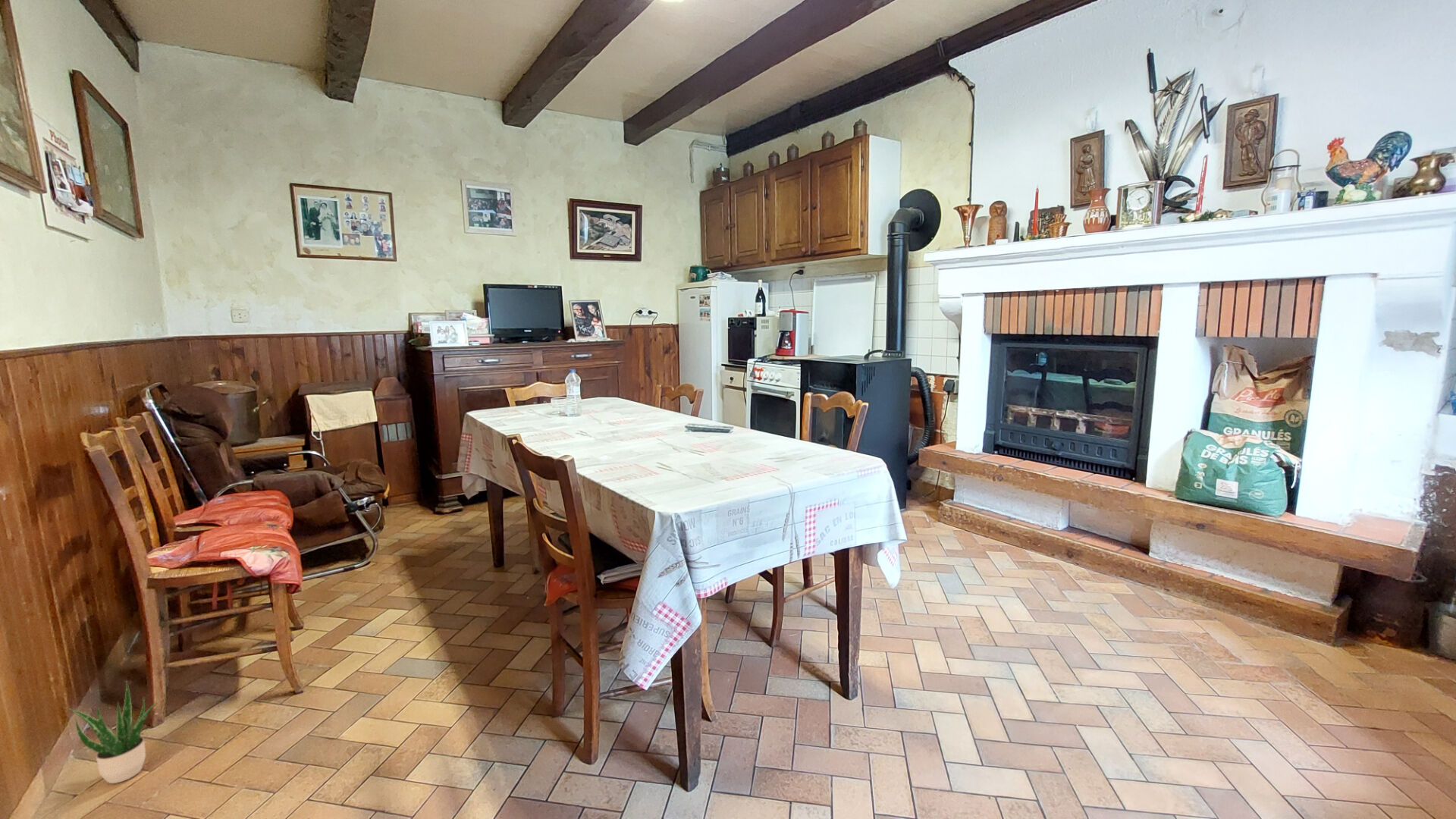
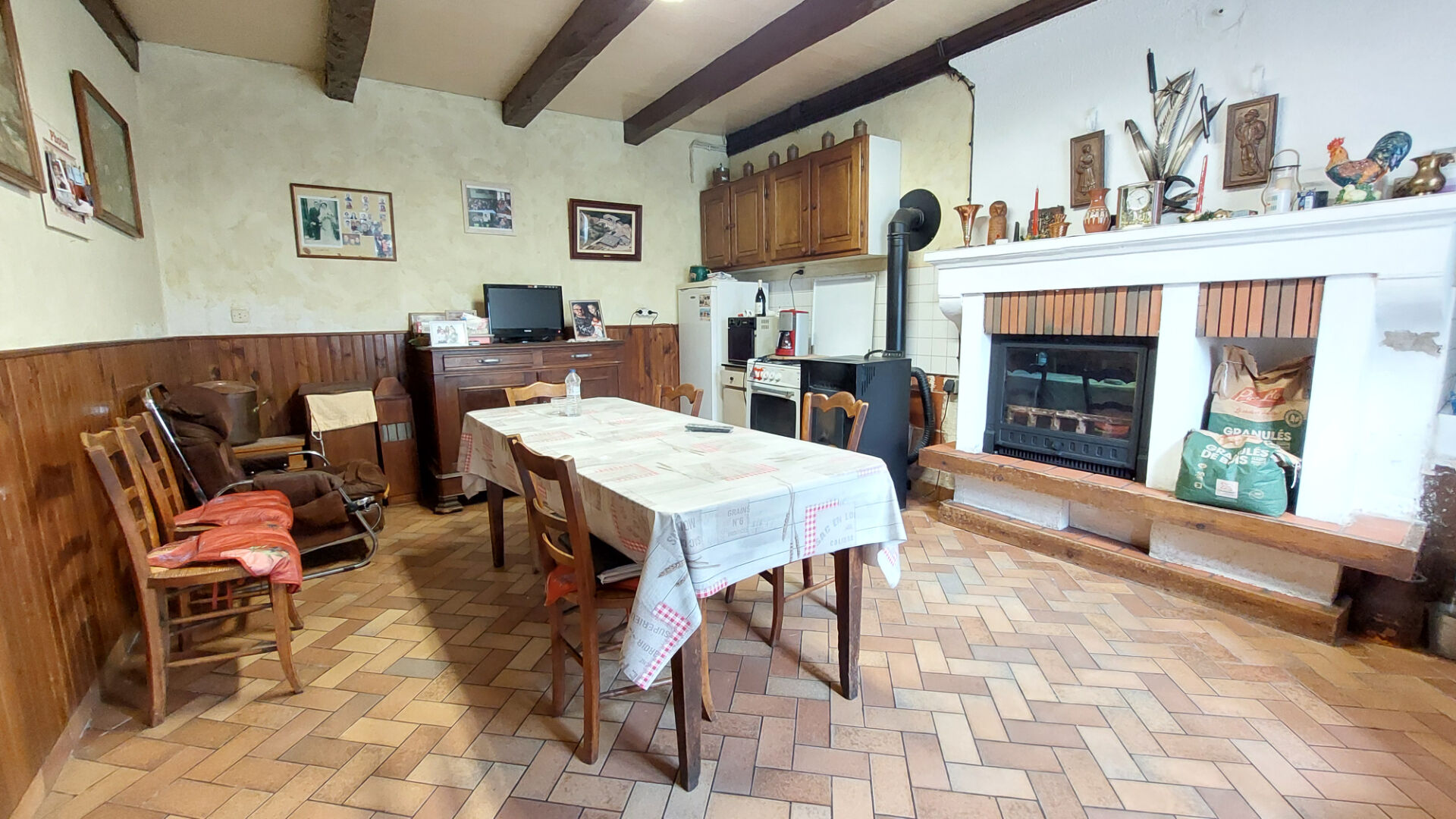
- potted plant [67,681,160,784]
